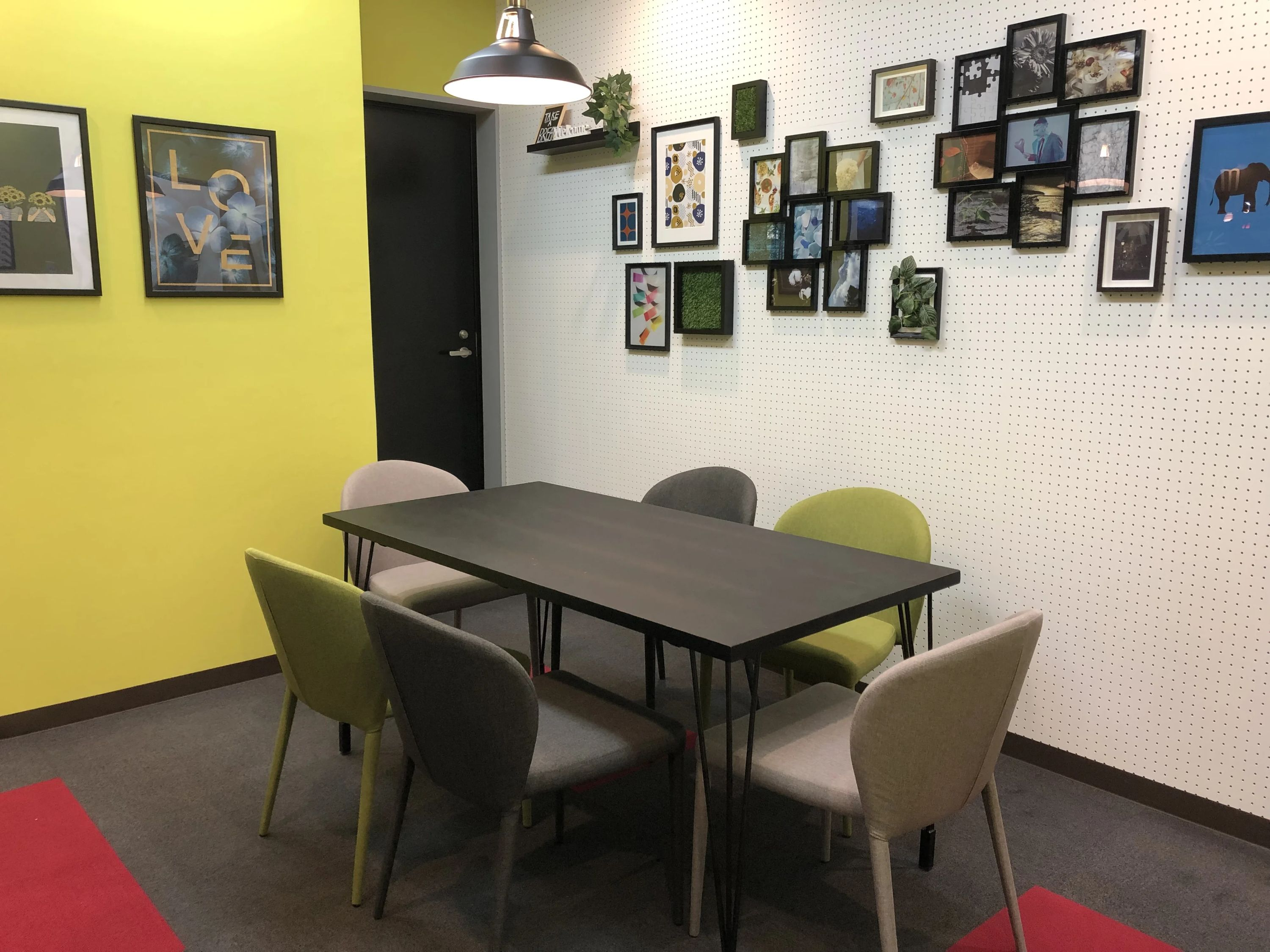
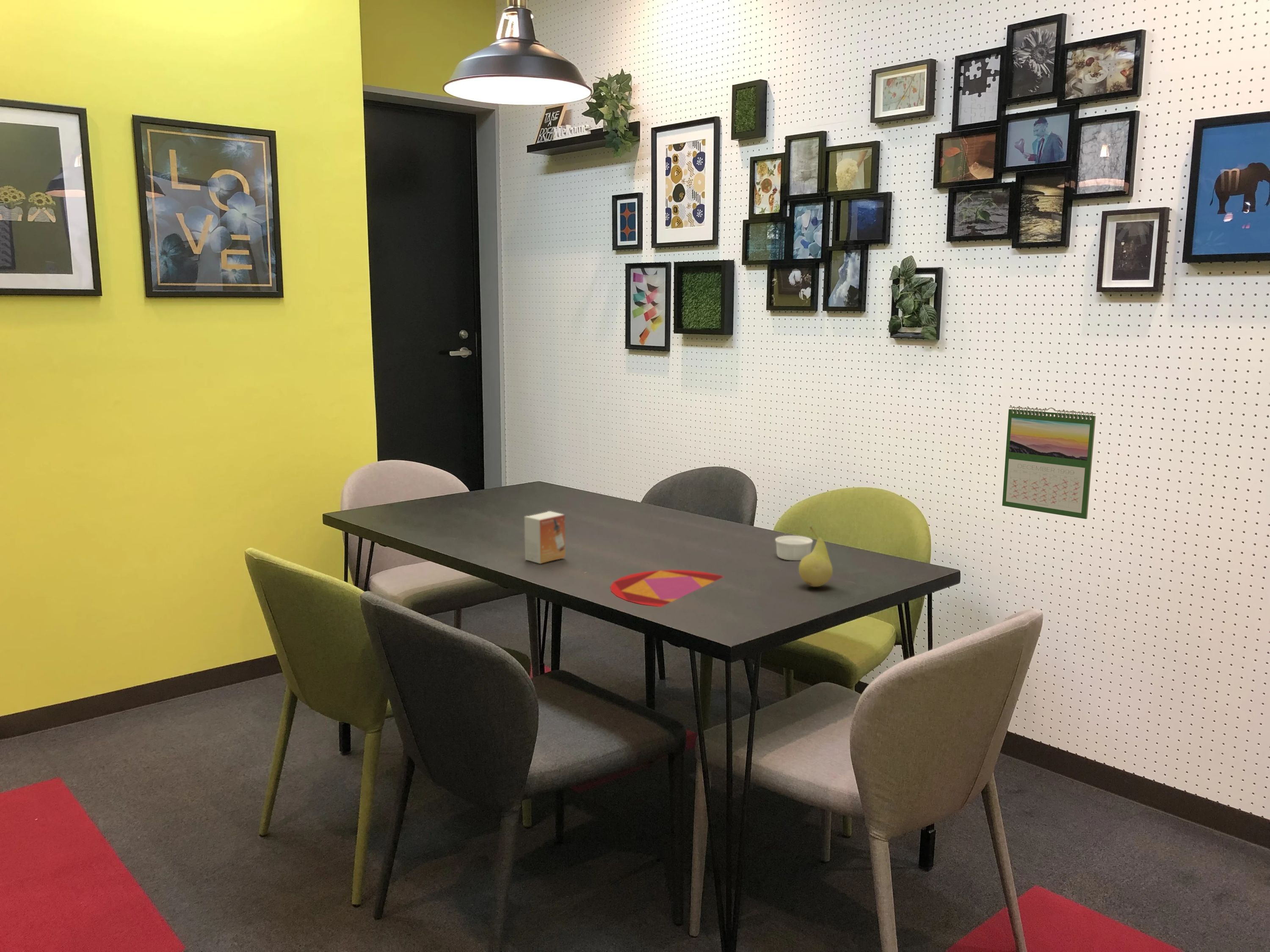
+ small box [524,511,566,564]
+ fruit [798,525,833,587]
+ calendar [1002,406,1096,520]
+ plate [610,570,724,607]
+ ramekin [775,535,813,561]
